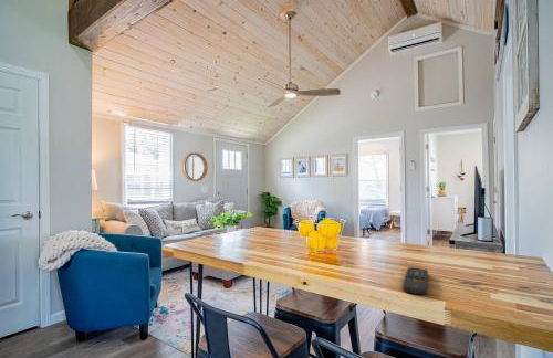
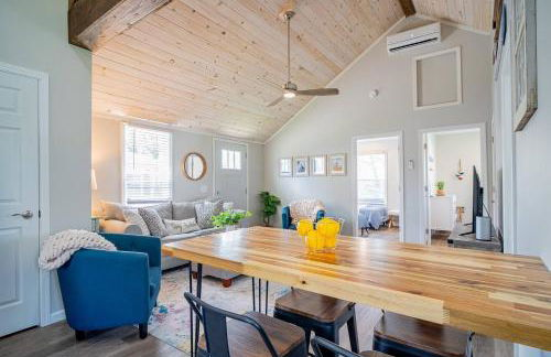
- remote control [401,266,429,295]
